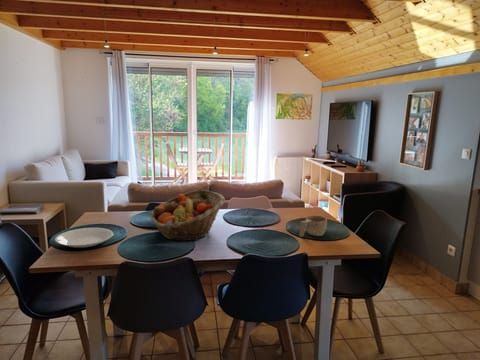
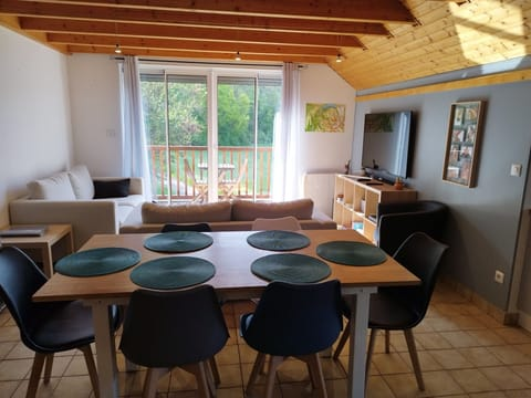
- plate [54,227,114,250]
- fruit basket [149,189,226,242]
- cup [298,214,328,238]
